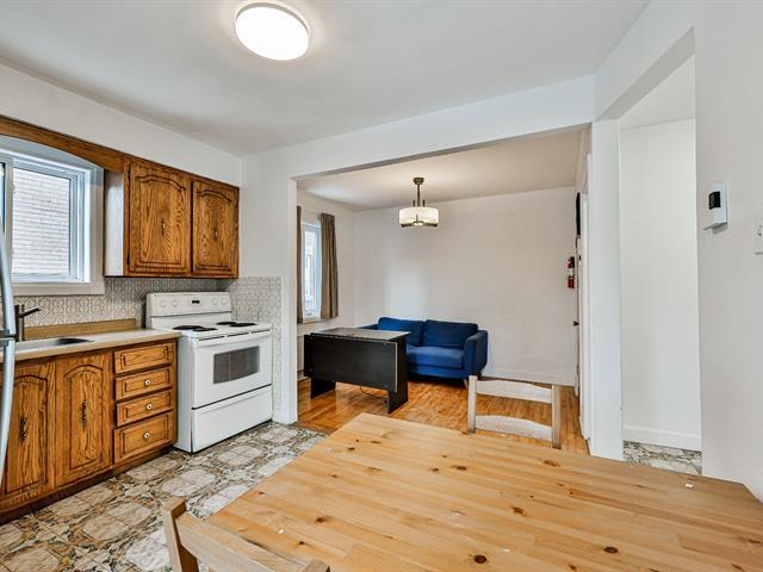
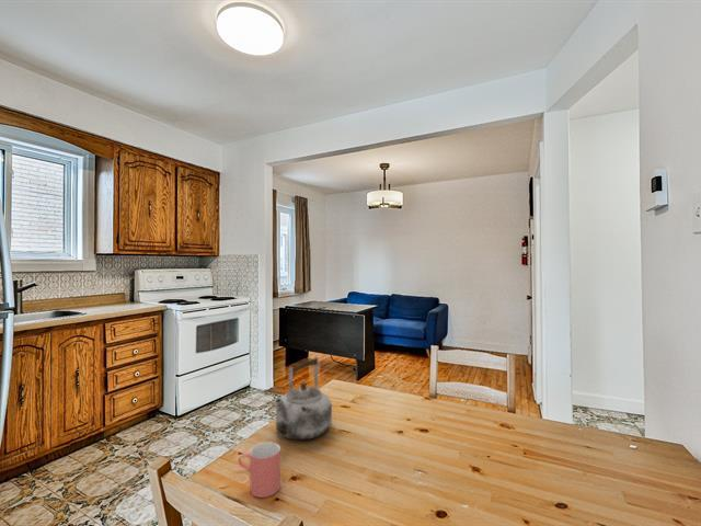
+ kettle [272,355,333,441]
+ cup [238,441,281,499]
